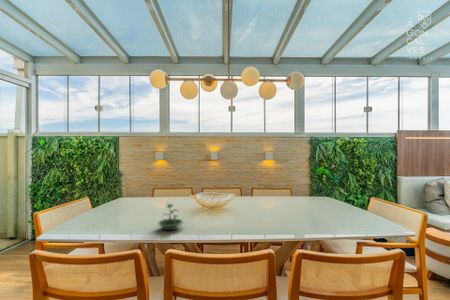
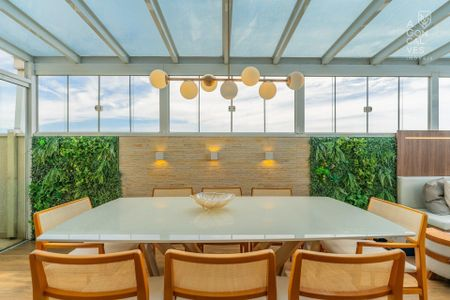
- terrarium [156,202,184,231]
